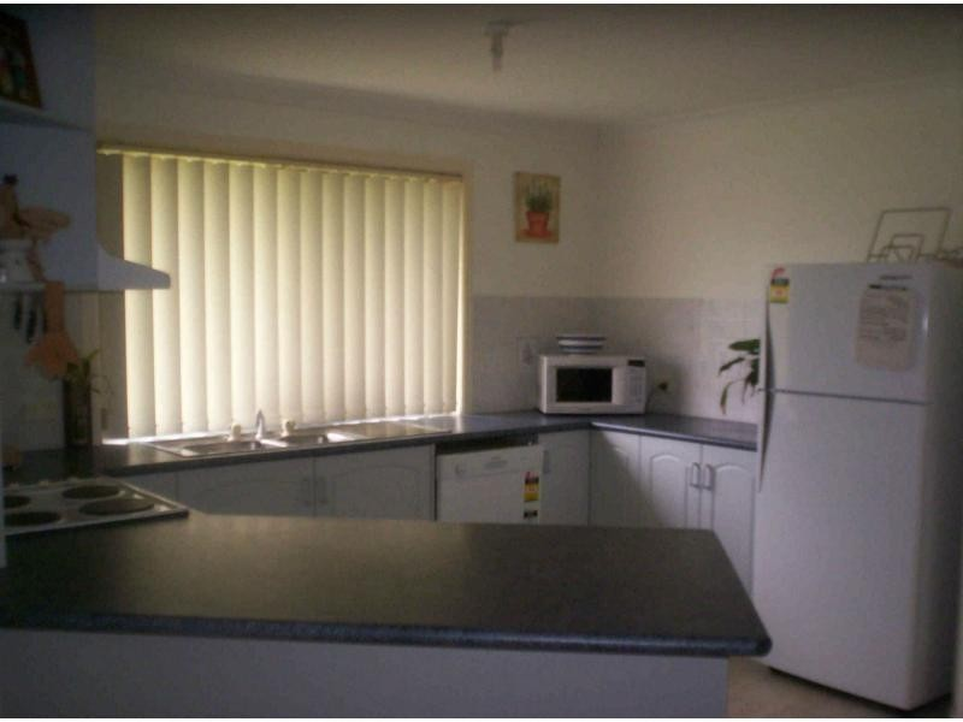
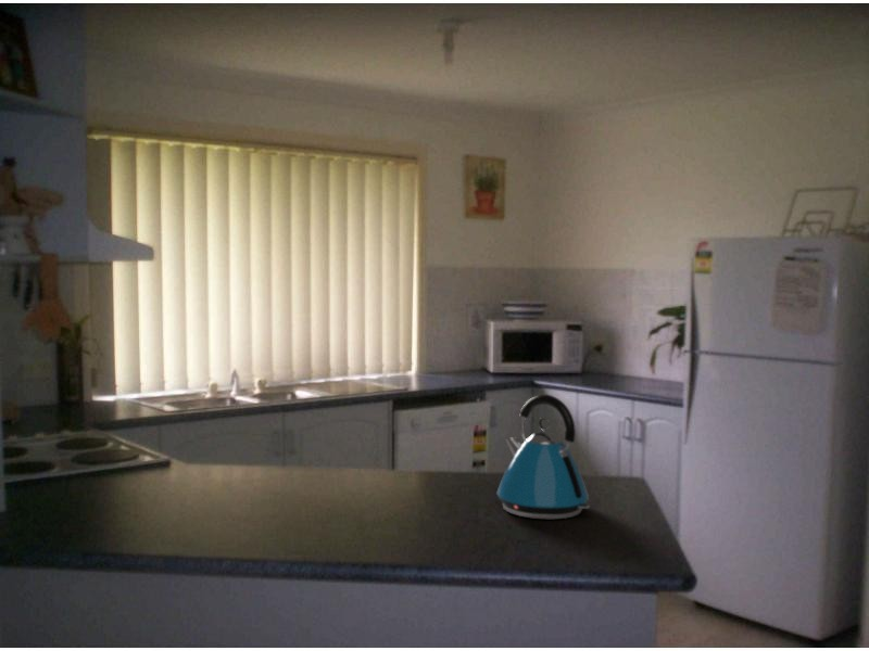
+ kettle [496,394,590,521]
